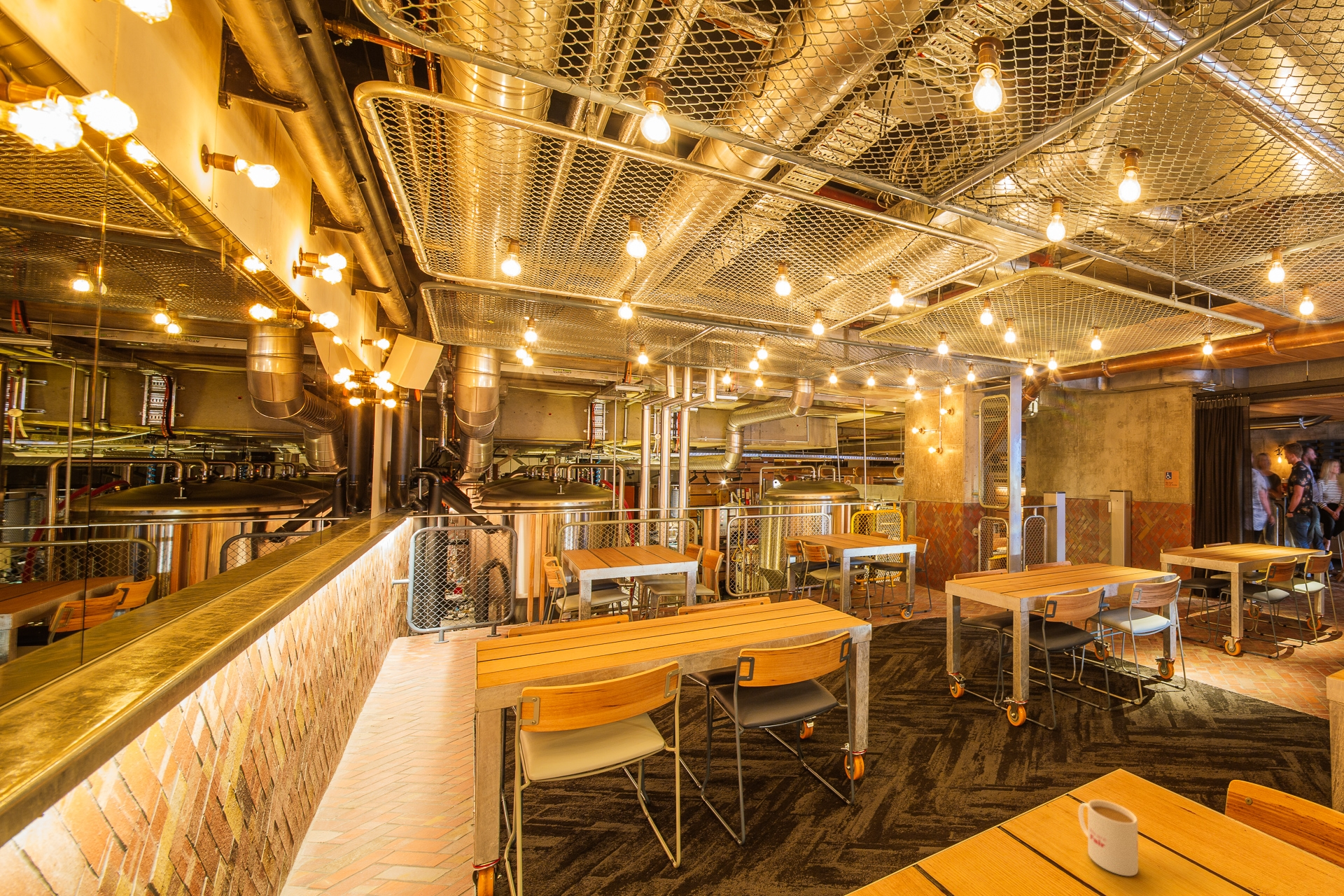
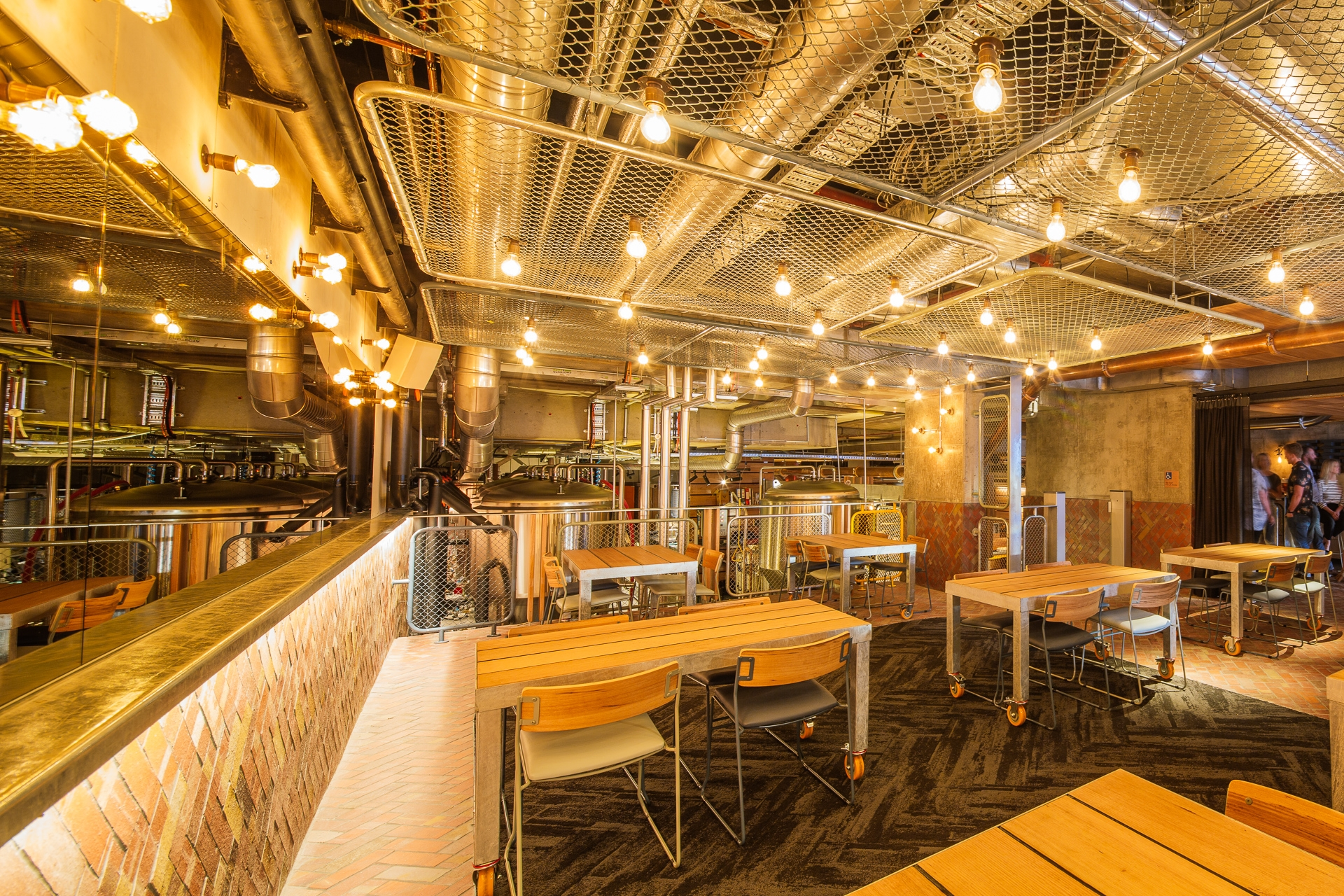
- mug [1077,799,1139,876]
